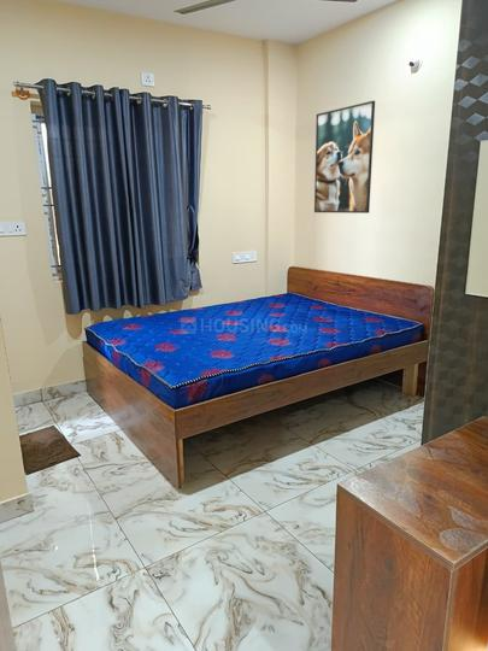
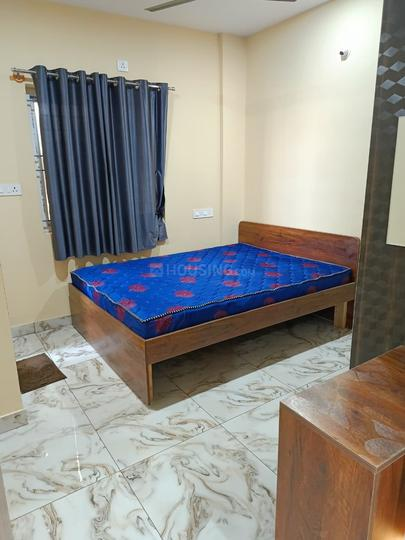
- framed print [313,100,376,215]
